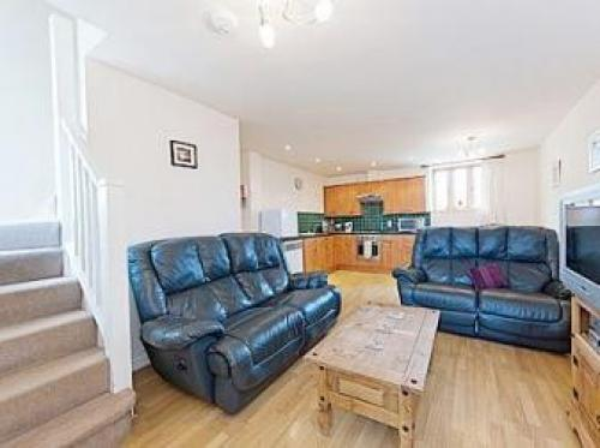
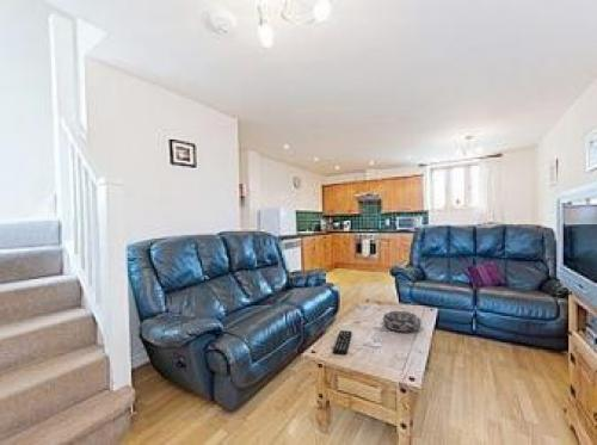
+ remote control [332,329,353,356]
+ decorative bowl [382,310,423,333]
